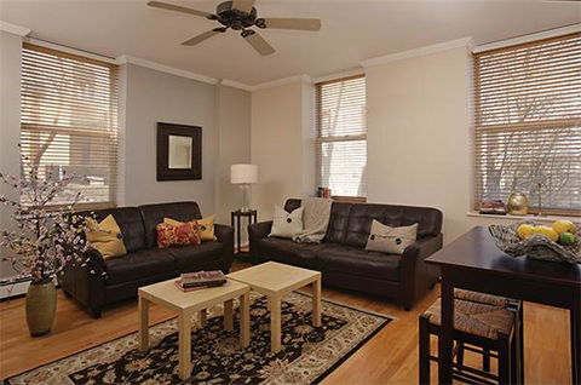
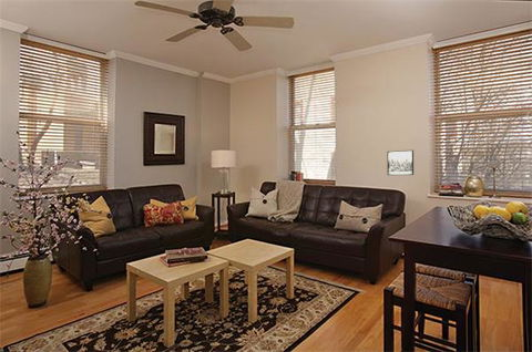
+ wall art [386,149,415,176]
